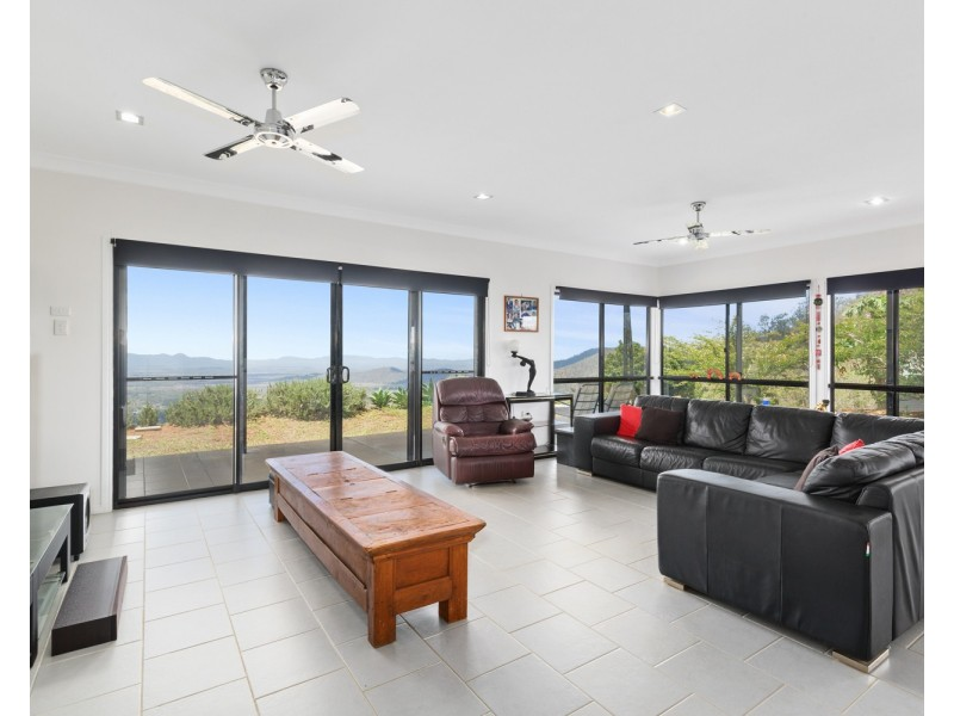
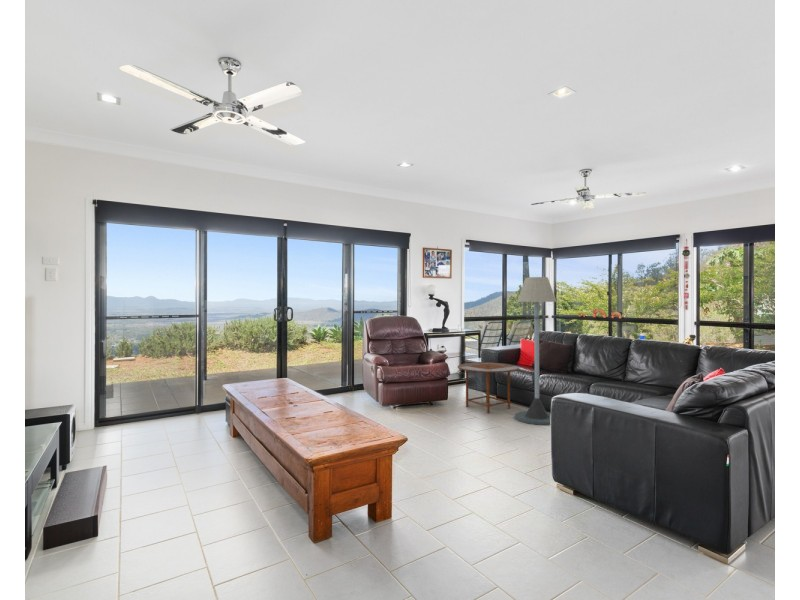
+ floor lamp [514,276,558,426]
+ side table [457,361,519,414]
